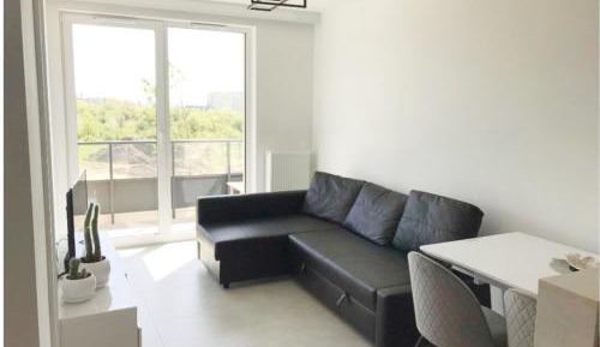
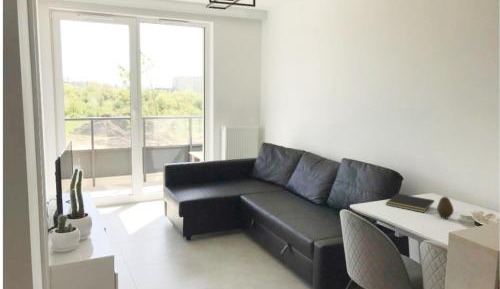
+ notepad [385,193,435,213]
+ fruit [436,196,455,219]
